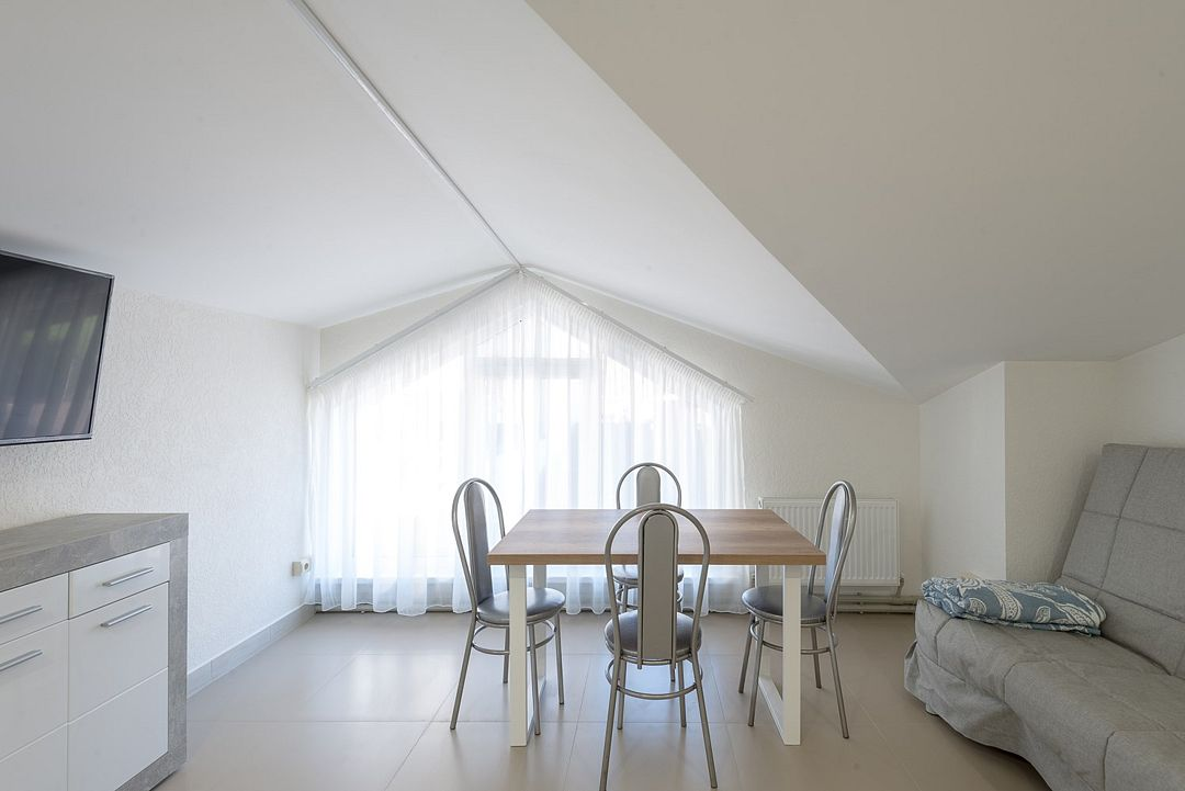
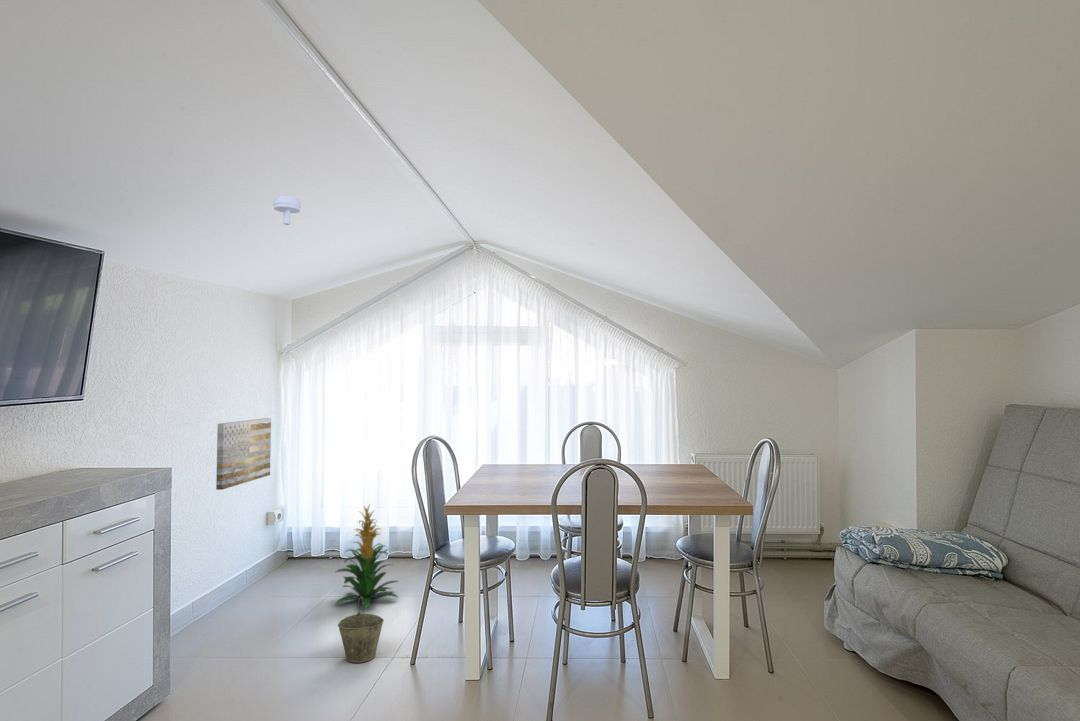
+ wall art [215,417,272,491]
+ indoor plant [333,504,400,609]
+ bucket [337,597,385,664]
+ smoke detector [272,195,302,226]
